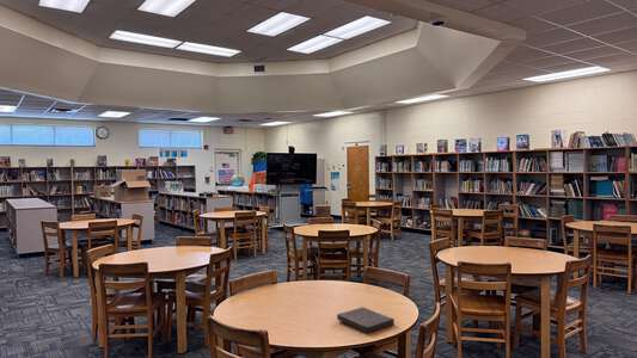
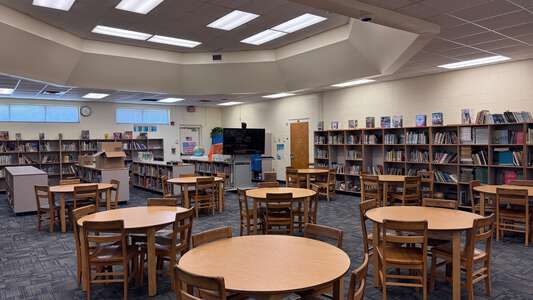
- book [336,305,396,334]
